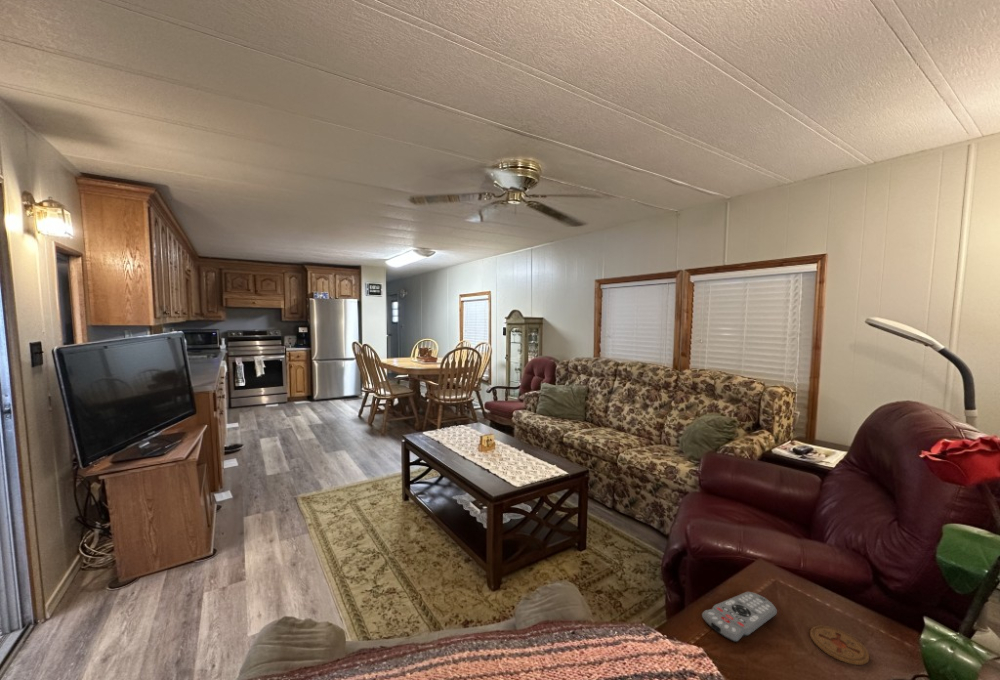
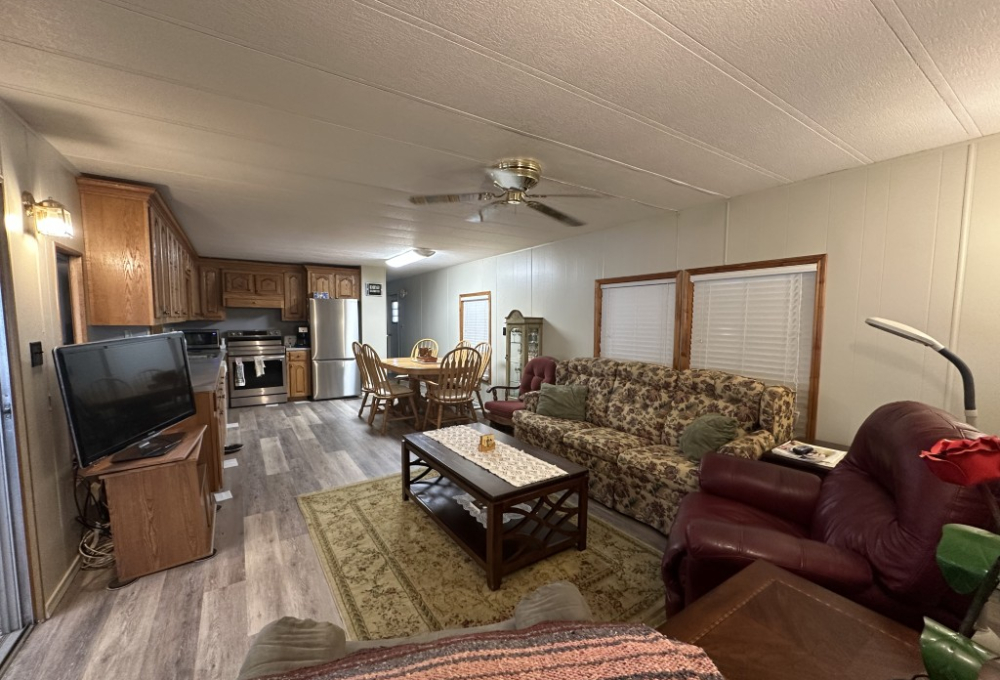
- remote control [701,591,778,643]
- coaster [809,625,870,666]
